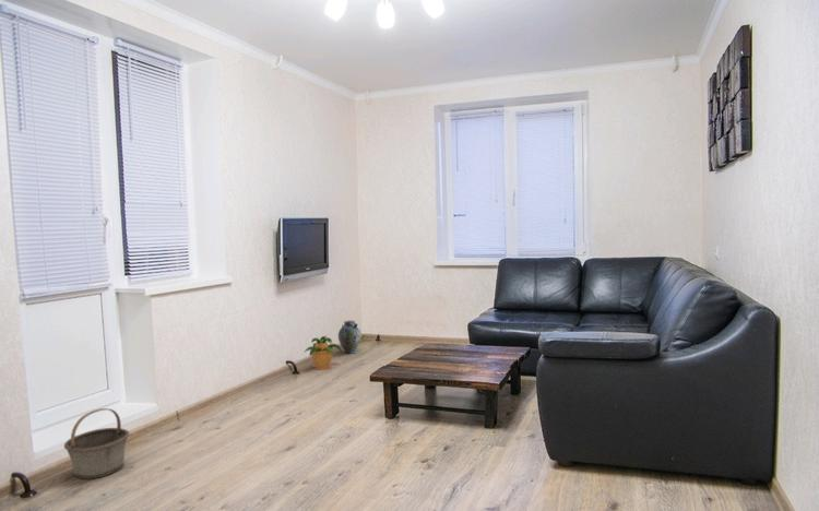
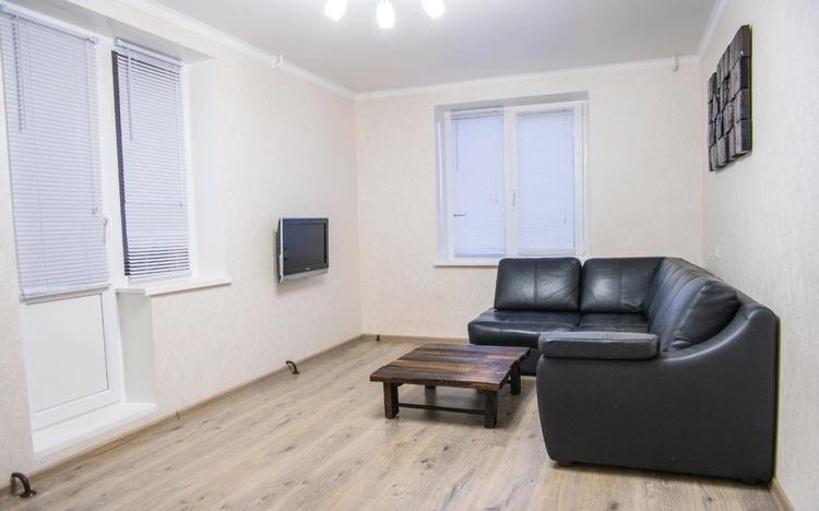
- ceramic jug [337,320,363,355]
- potted plant [302,335,343,370]
- basket [63,407,130,480]
